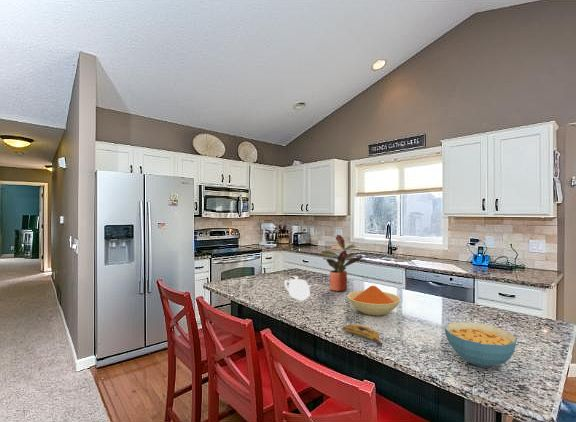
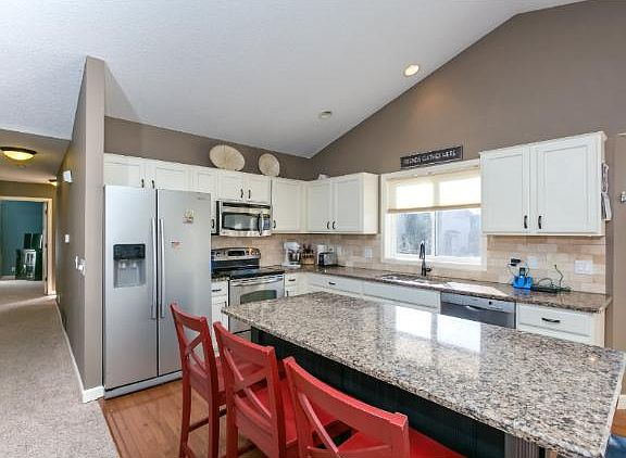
- potted plant [319,234,364,293]
- teapot [284,275,311,302]
- cereal bowl [444,321,518,368]
- bowl [346,285,402,317]
- banana [342,323,383,347]
